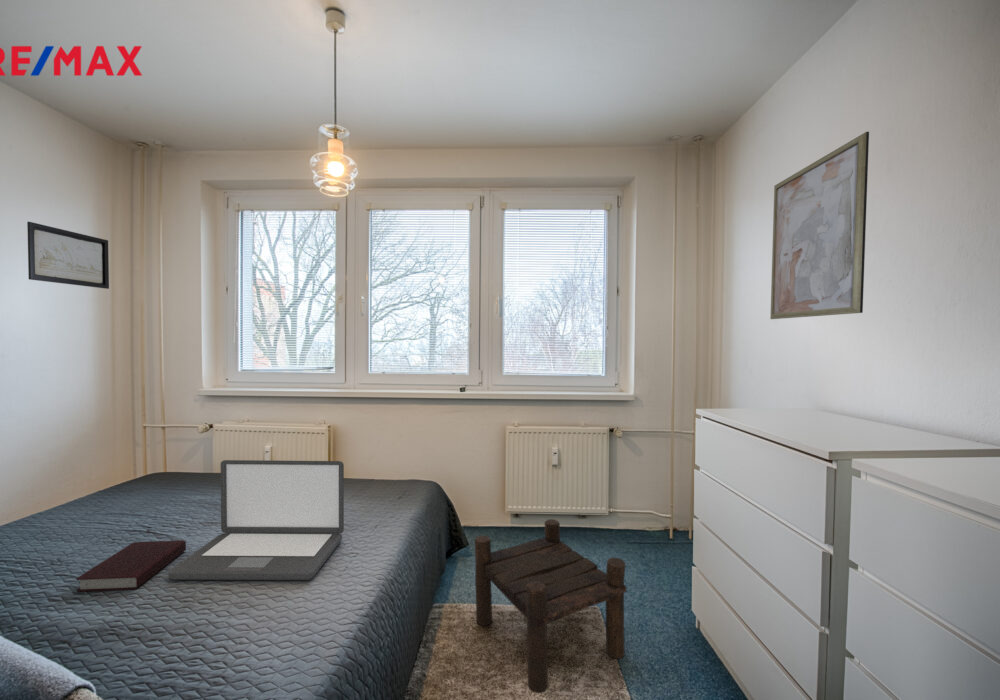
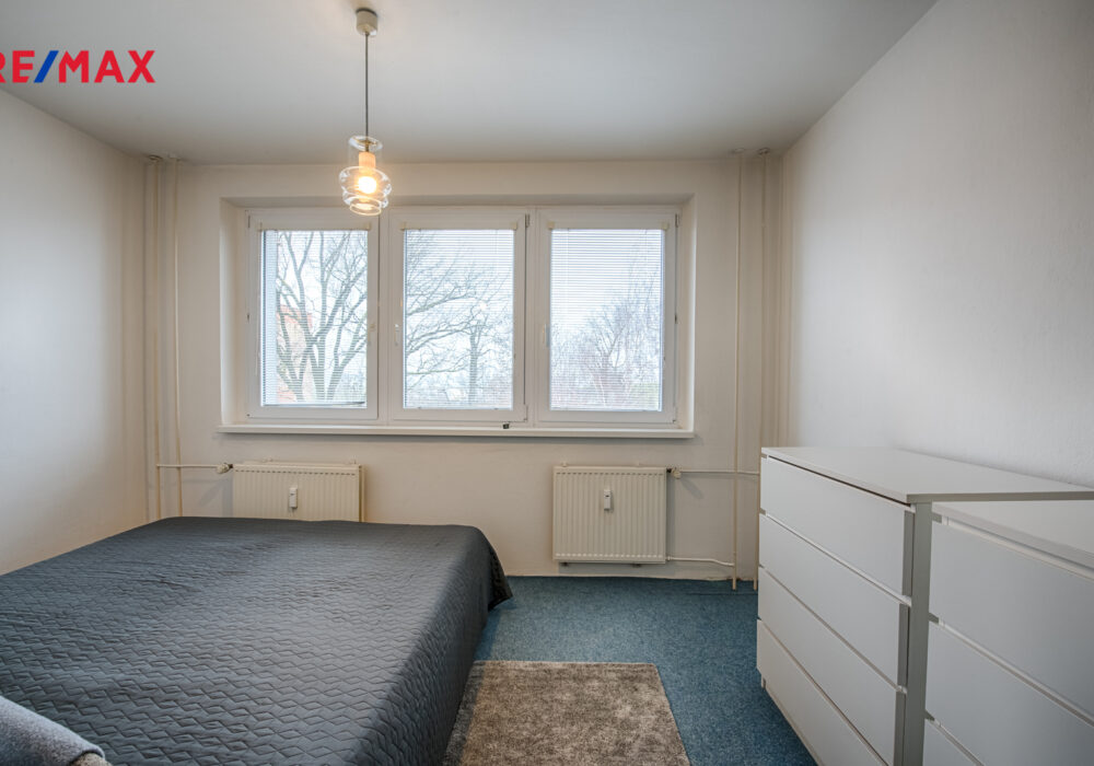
- wall art [769,131,870,320]
- stool [474,518,628,694]
- wall art [26,221,110,290]
- laptop [167,459,345,581]
- book [76,540,187,593]
